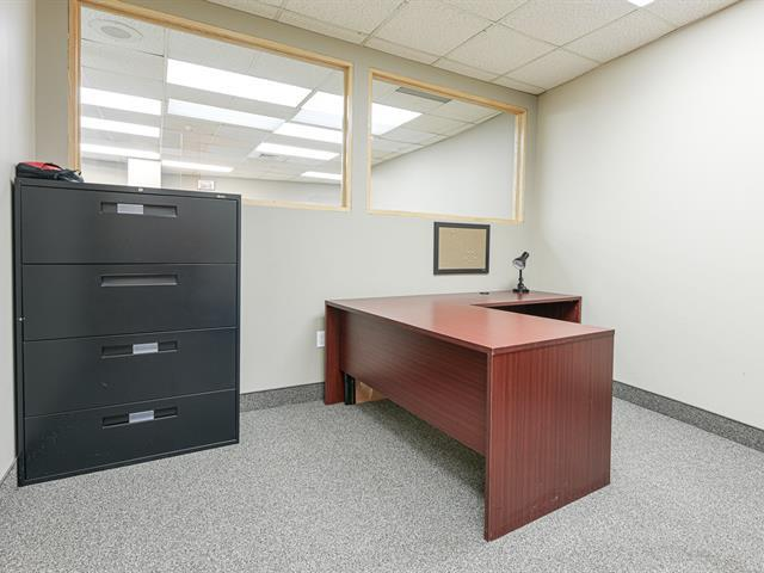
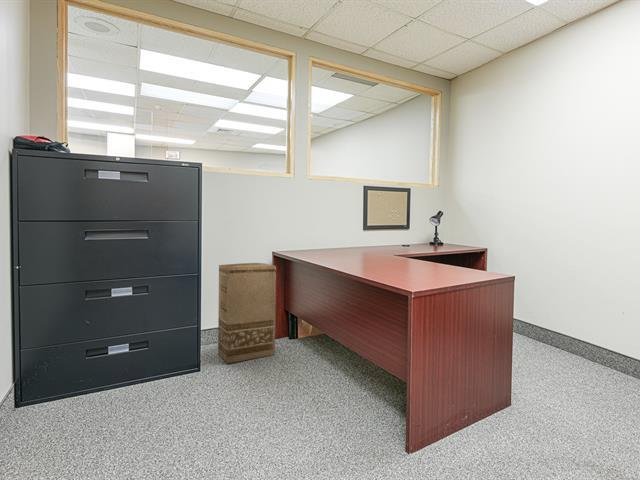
+ cardboard box [217,262,277,364]
